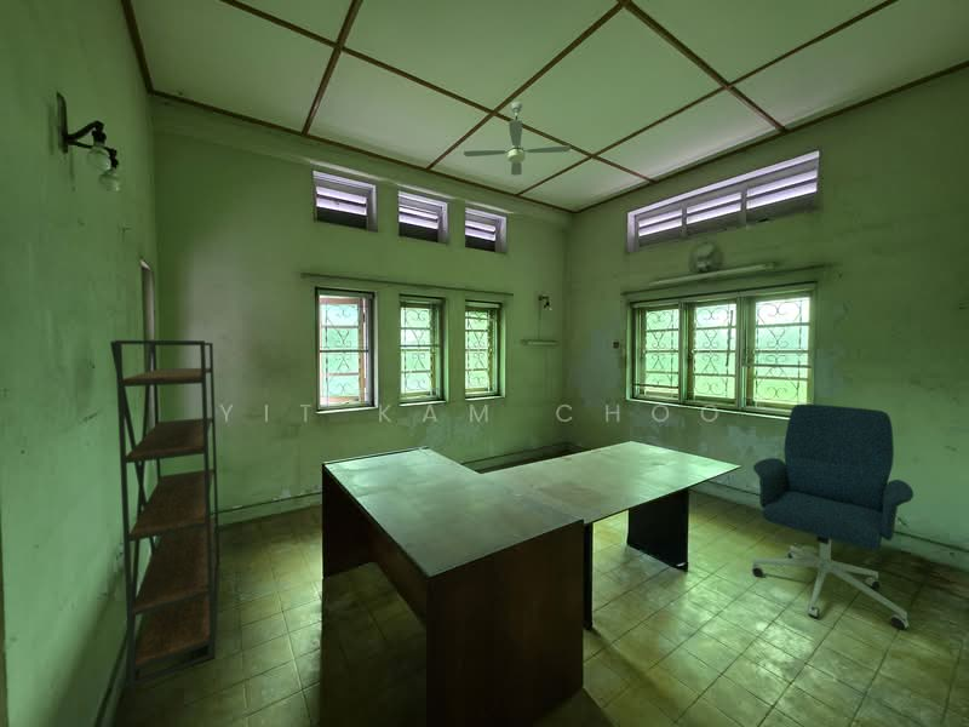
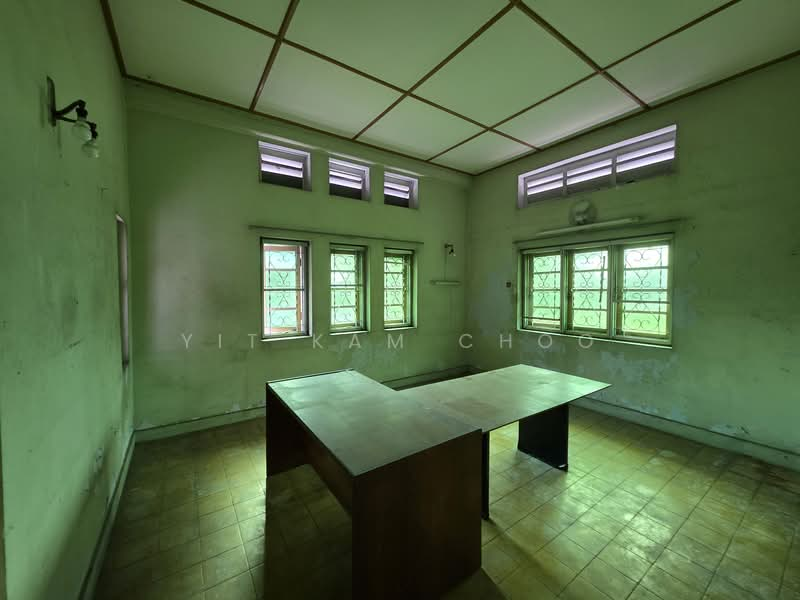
- ceiling fan [463,101,572,177]
- office chair [750,402,914,630]
- bookshelf [109,339,220,688]
